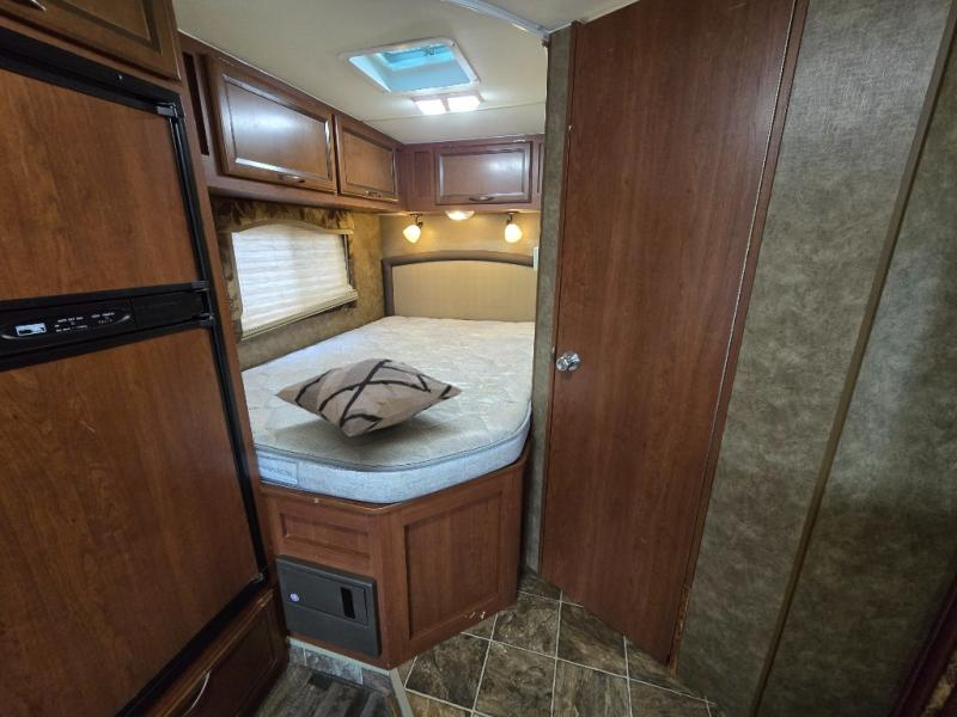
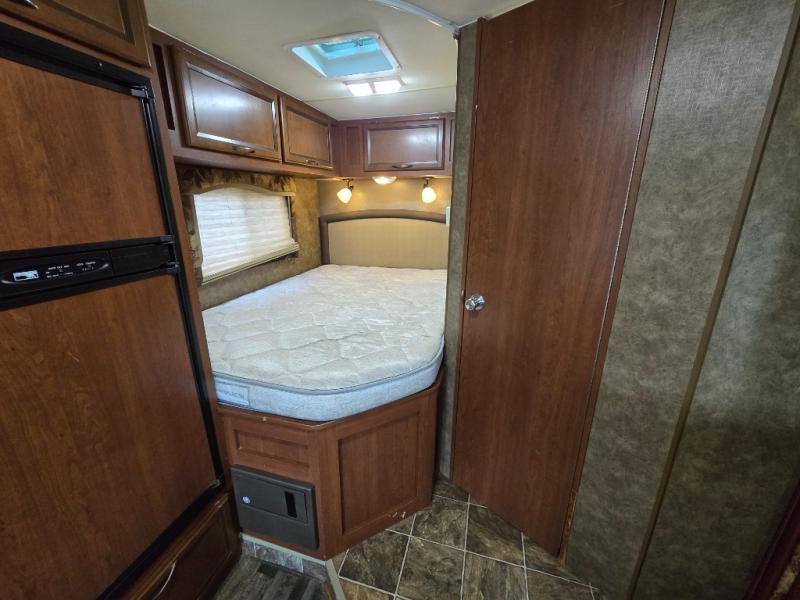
- decorative pillow [273,357,465,437]
